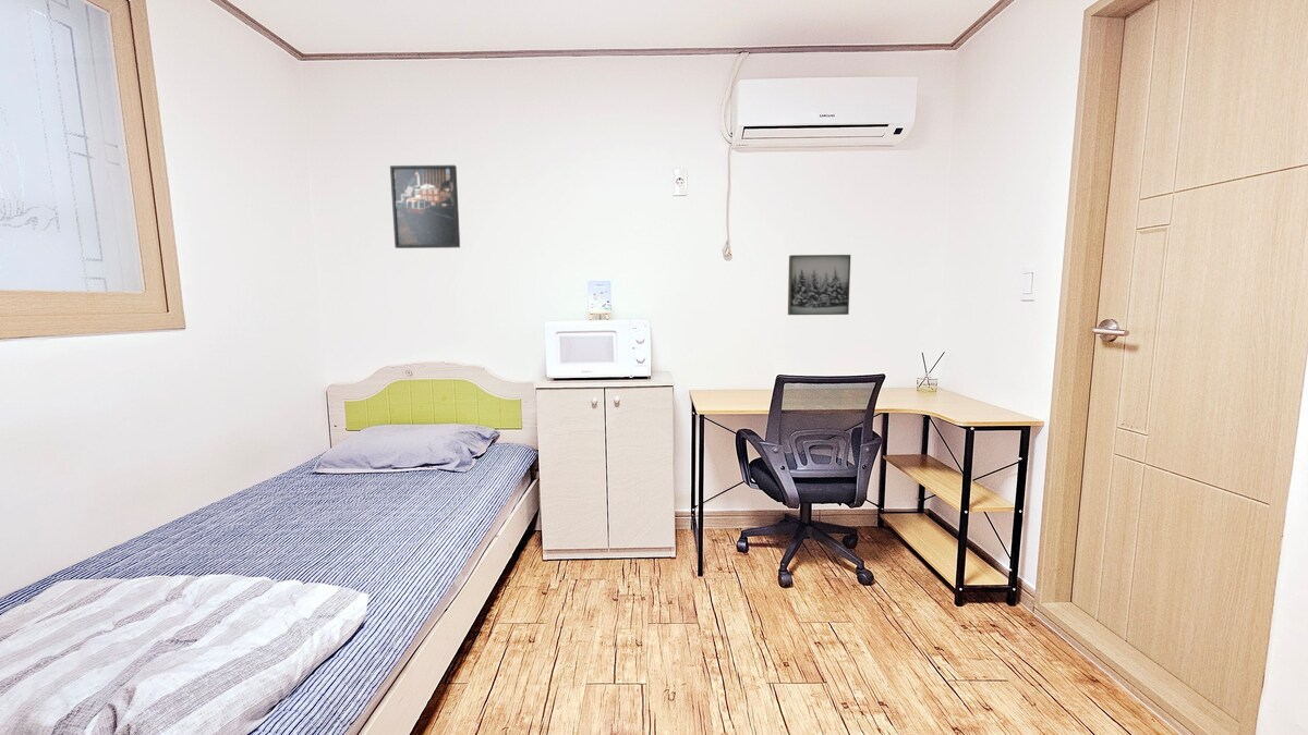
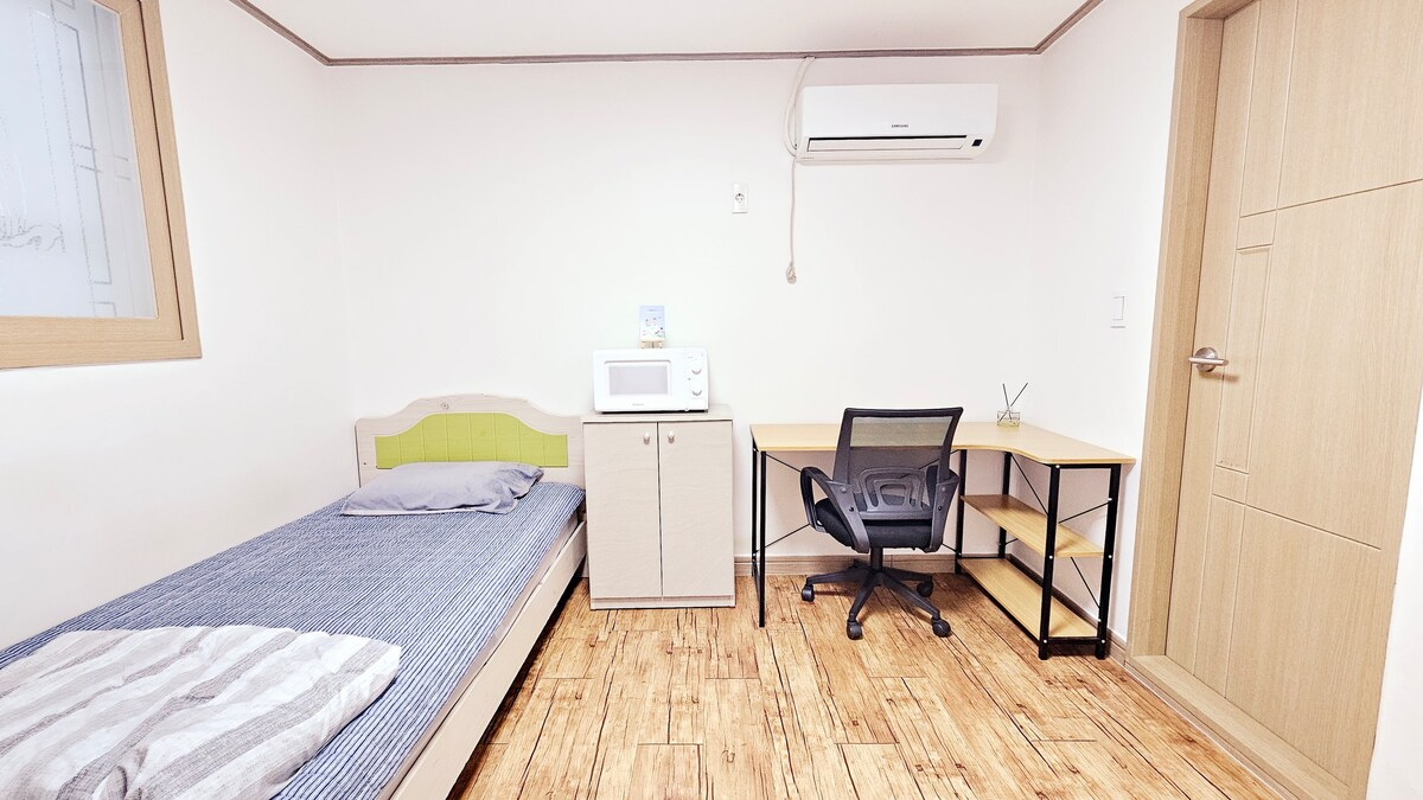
- wall art [787,254,851,316]
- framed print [389,164,461,249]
